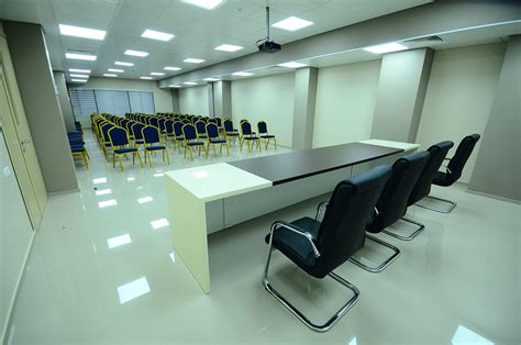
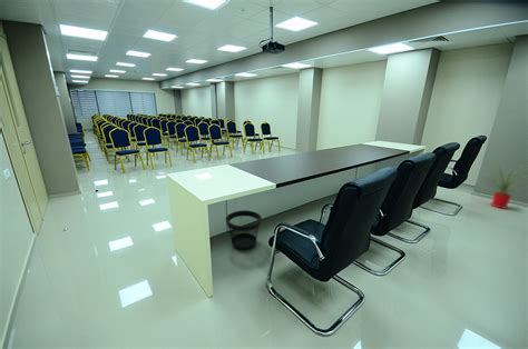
+ house plant [482,161,528,210]
+ wastebasket [225,209,263,251]
